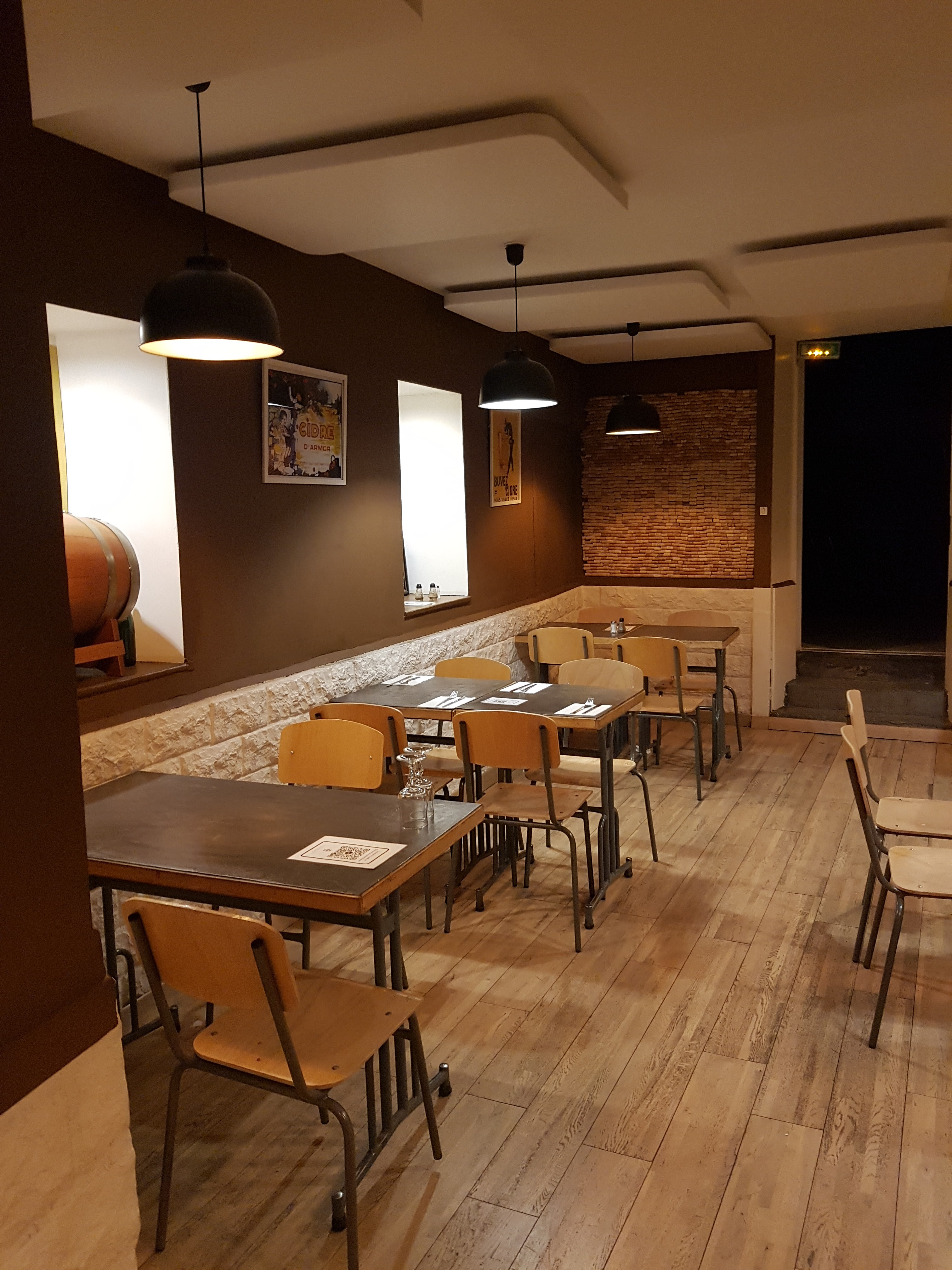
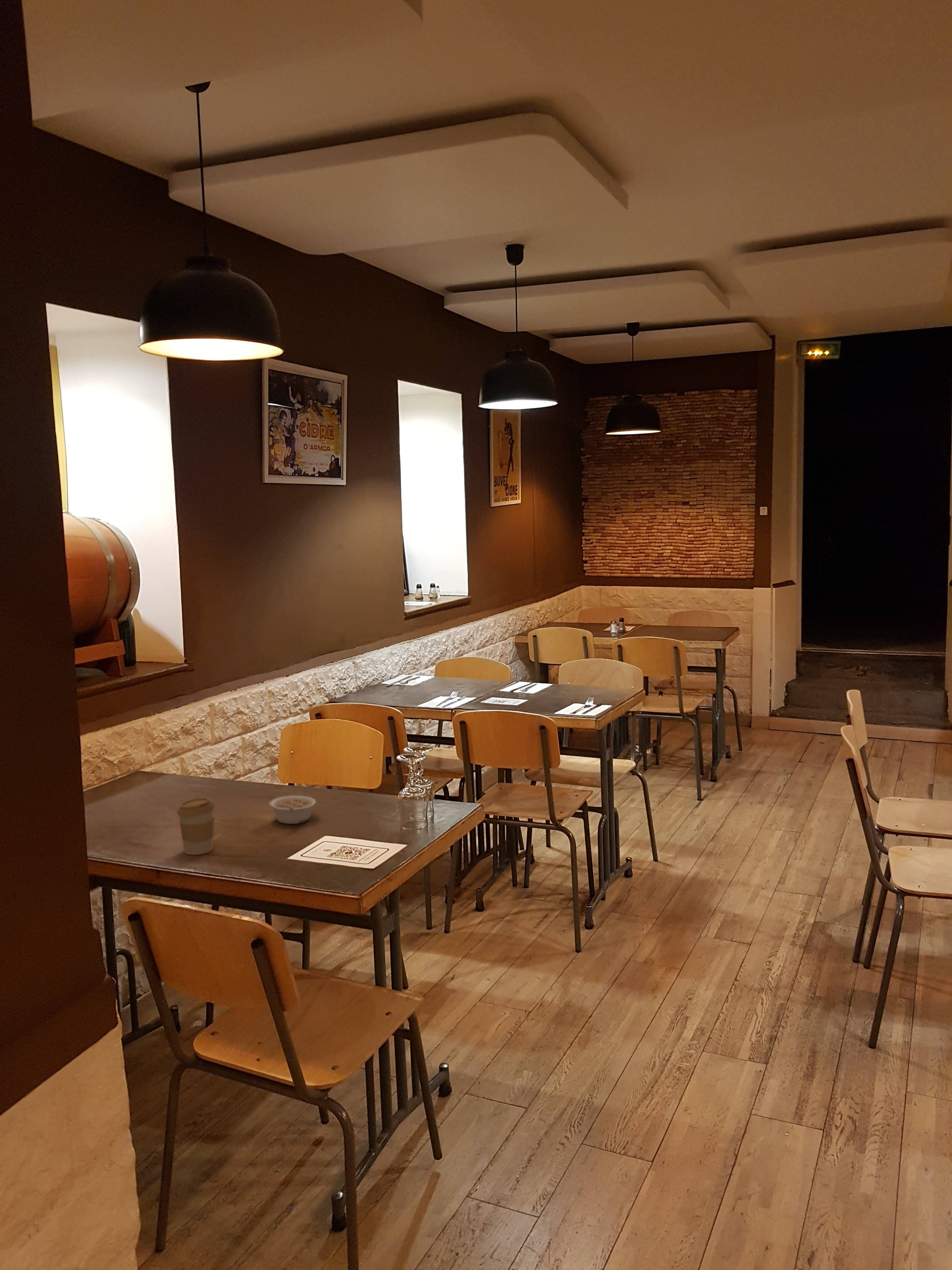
+ coffee cup [177,798,215,855]
+ legume [269,795,316,824]
